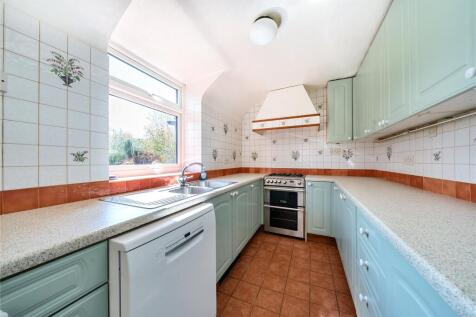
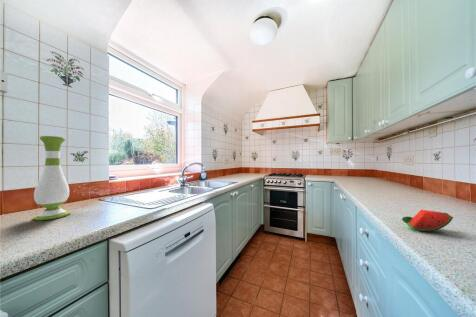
+ vase [32,135,71,221]
+ watermelon [401,209,454,232]
